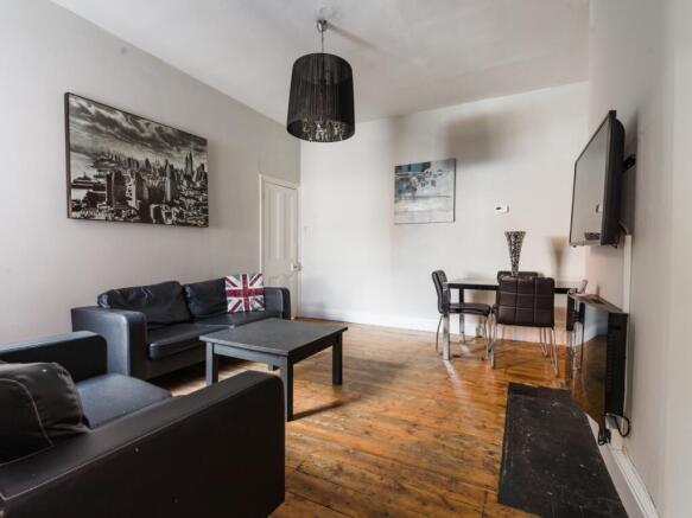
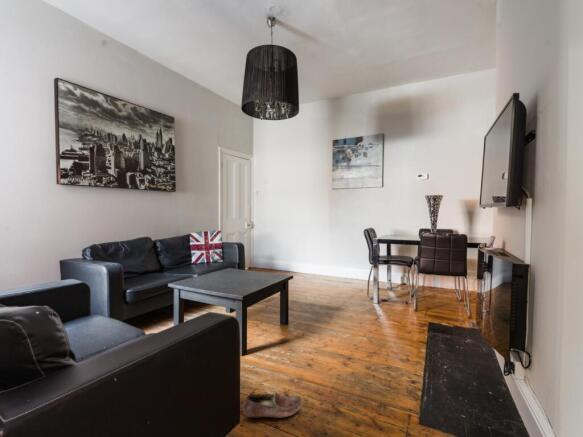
+ shoe [243,390,304,419]
